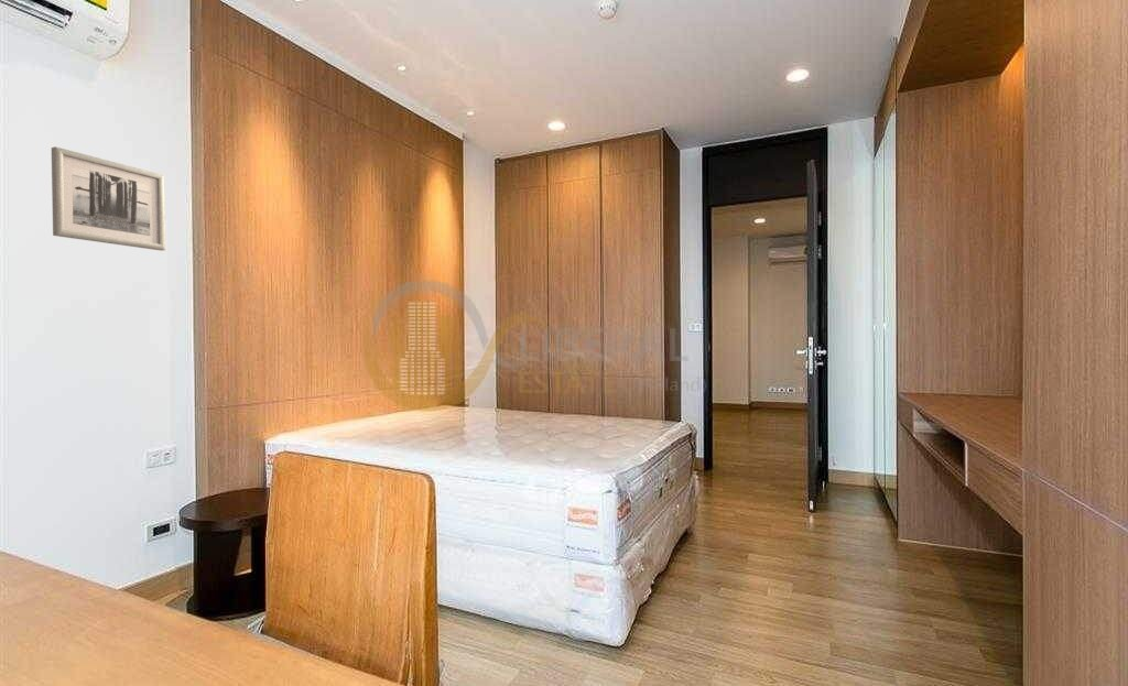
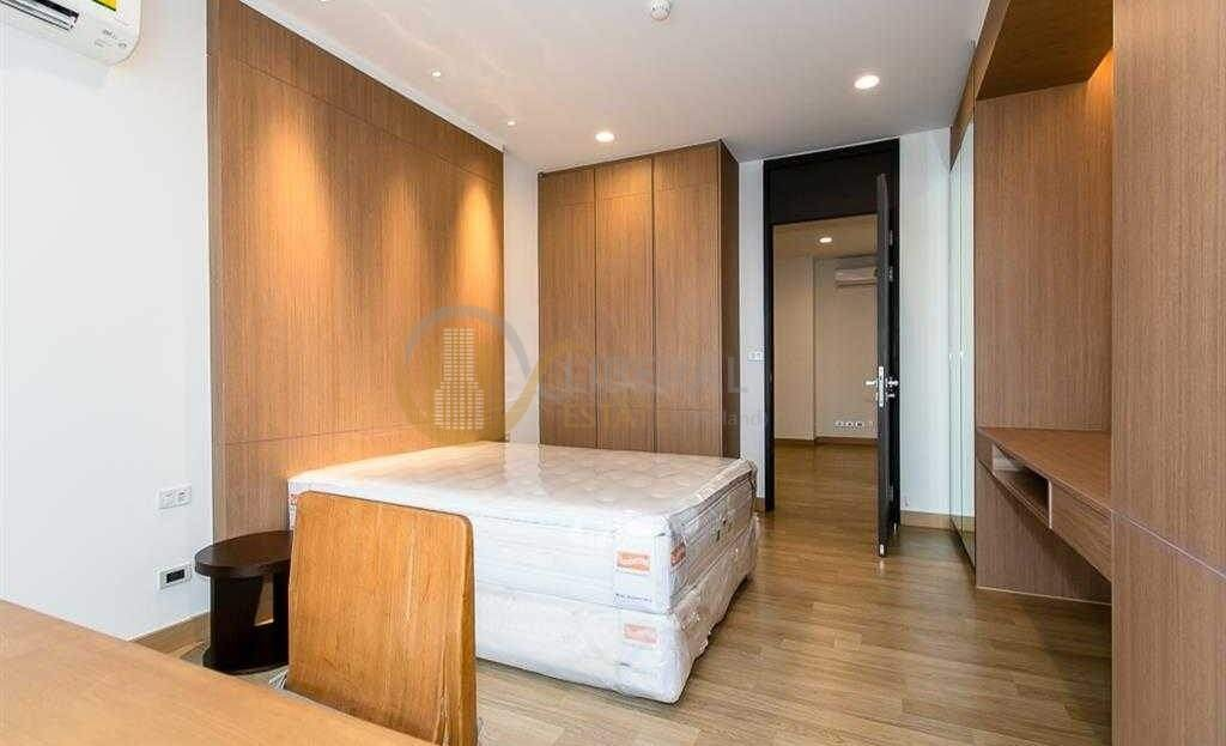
- wall art [51,145,166,252]
